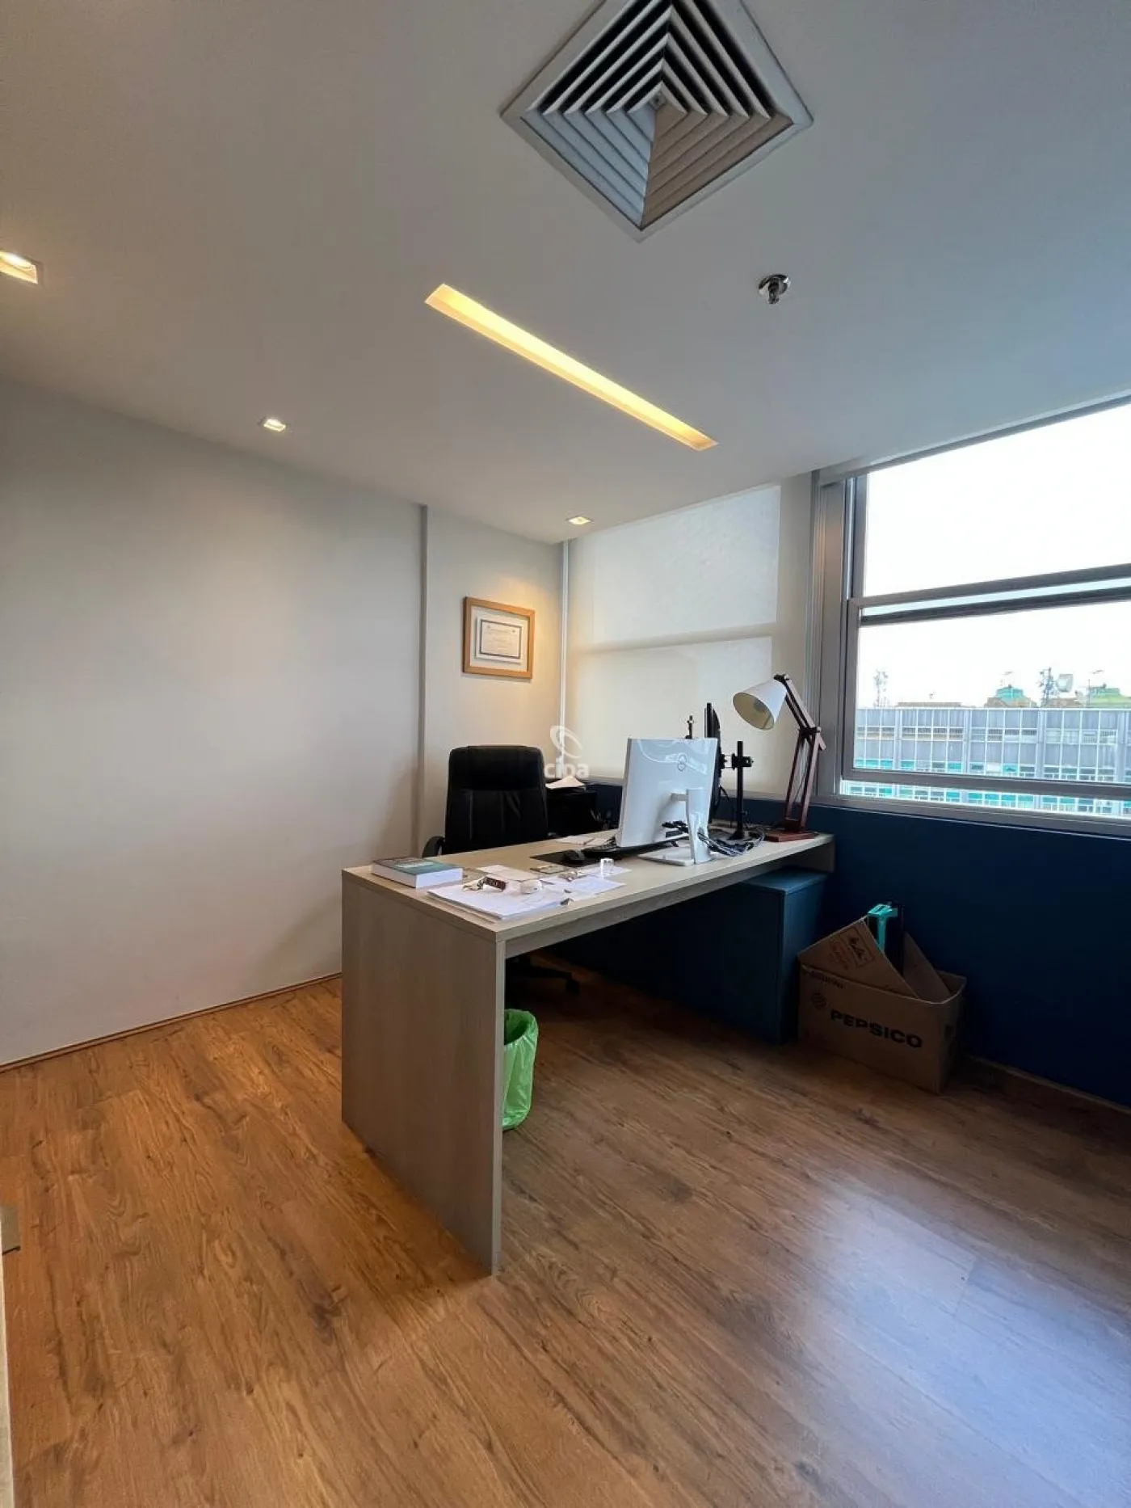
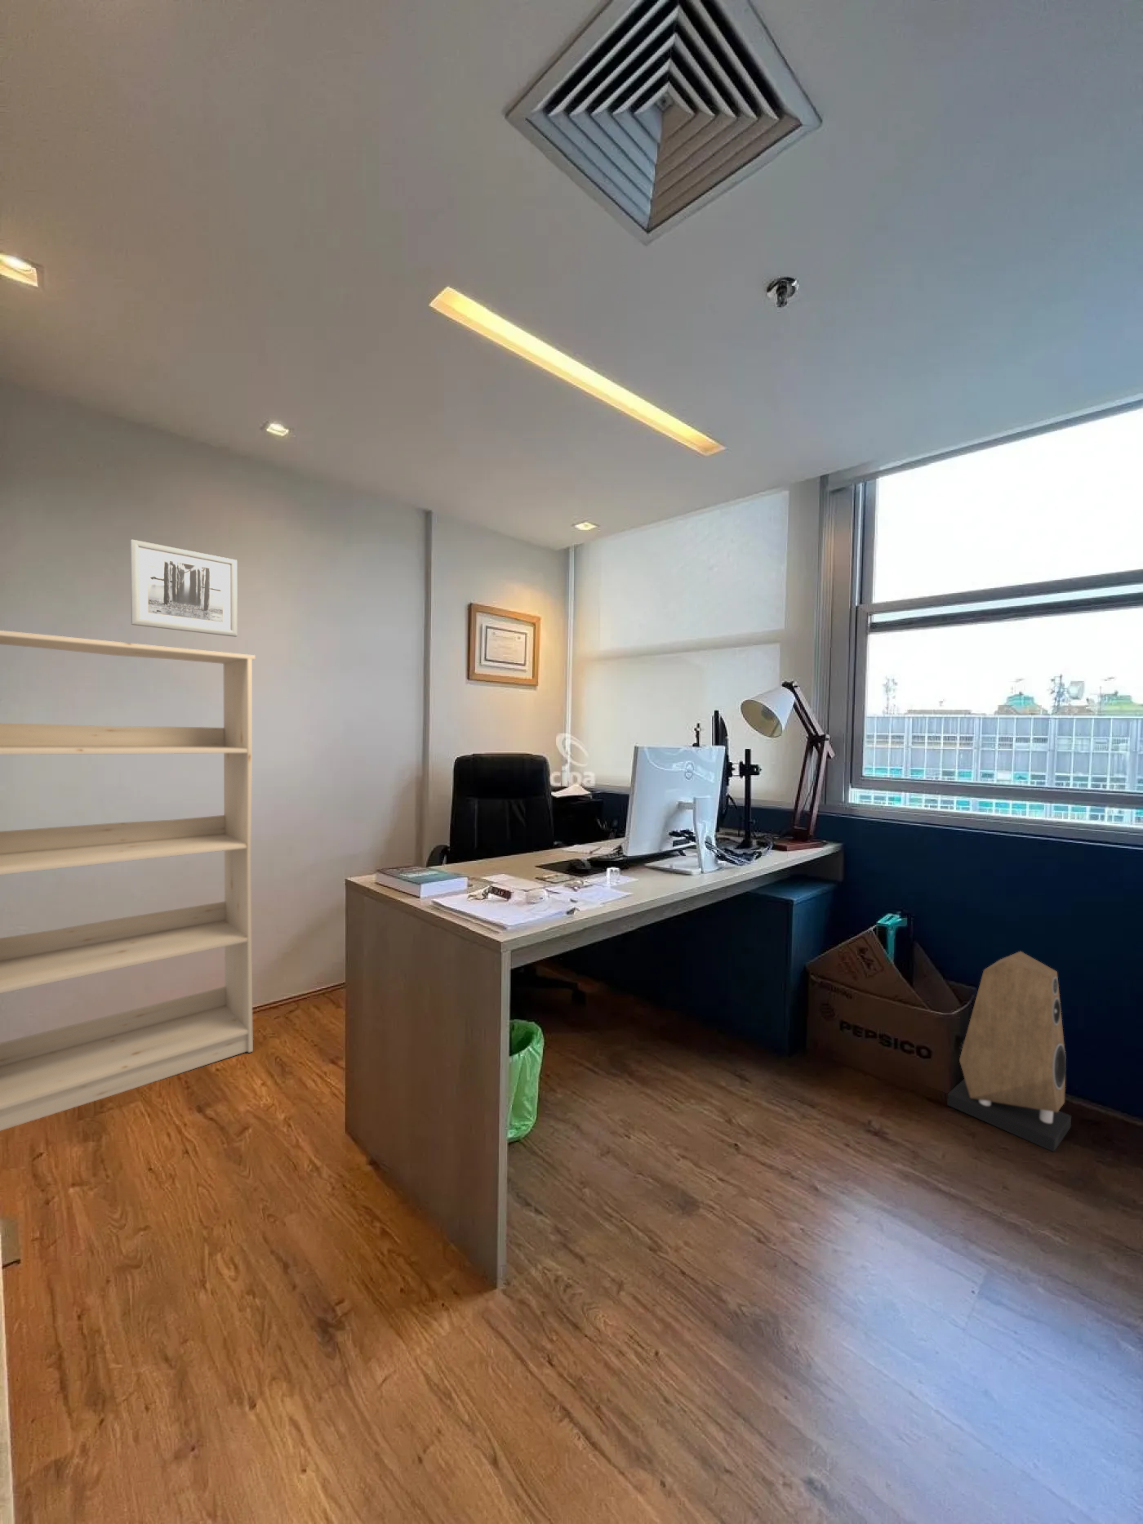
+ speaker [946,951,1072,1153]
+ wall art [128,538,239,638]
+ bookcase [0,629,257,1131]
